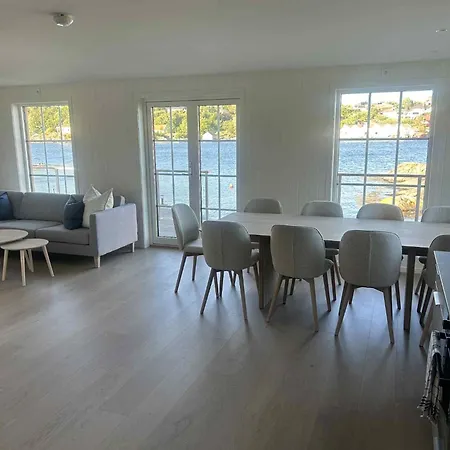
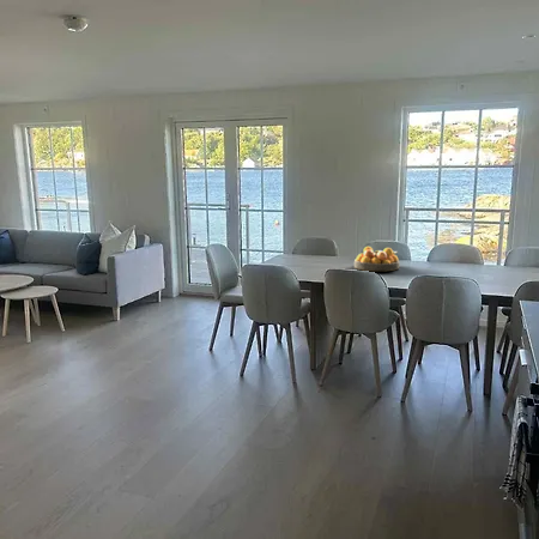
+ fruit bowl [353,246,401,272]
